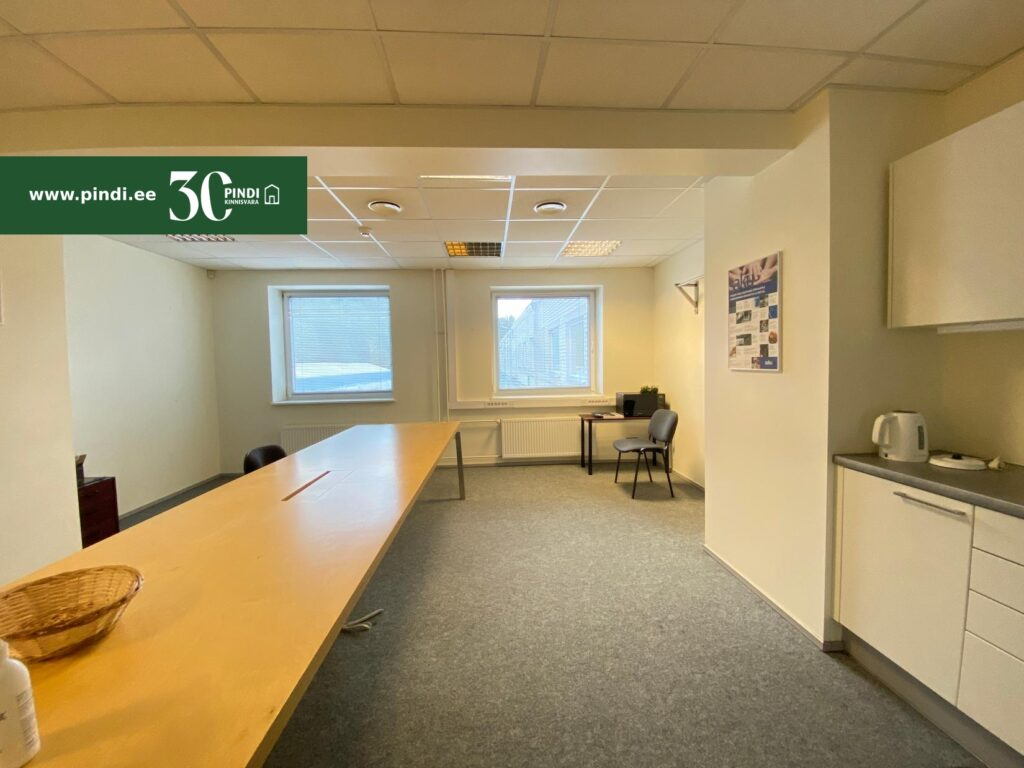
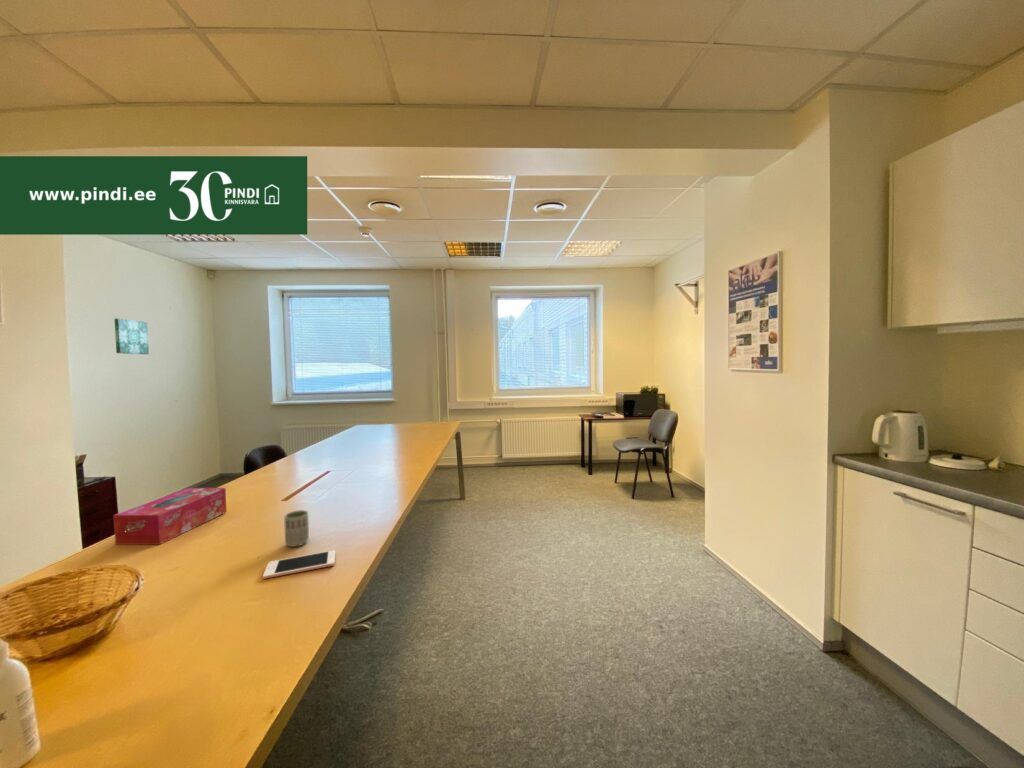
+ cell phone [262,549,336,580]
+ cup [283,509,310,548]
+ tissue box [112,487,228,546]
+ wall art [113,318,150,355]
